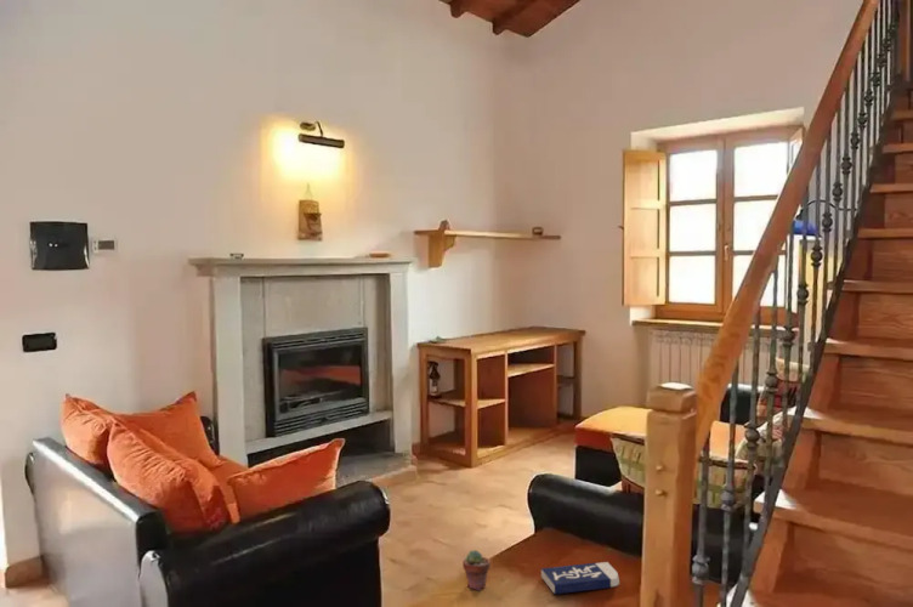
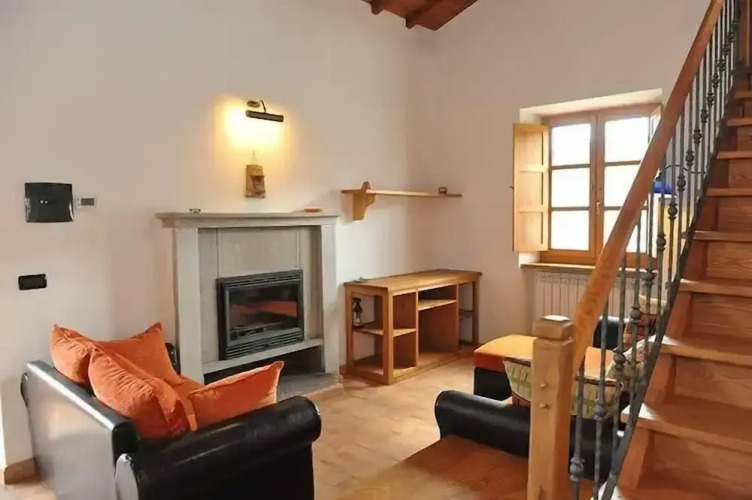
- book [540,561,620,595]
- potted succulent [461,549,490,591]
